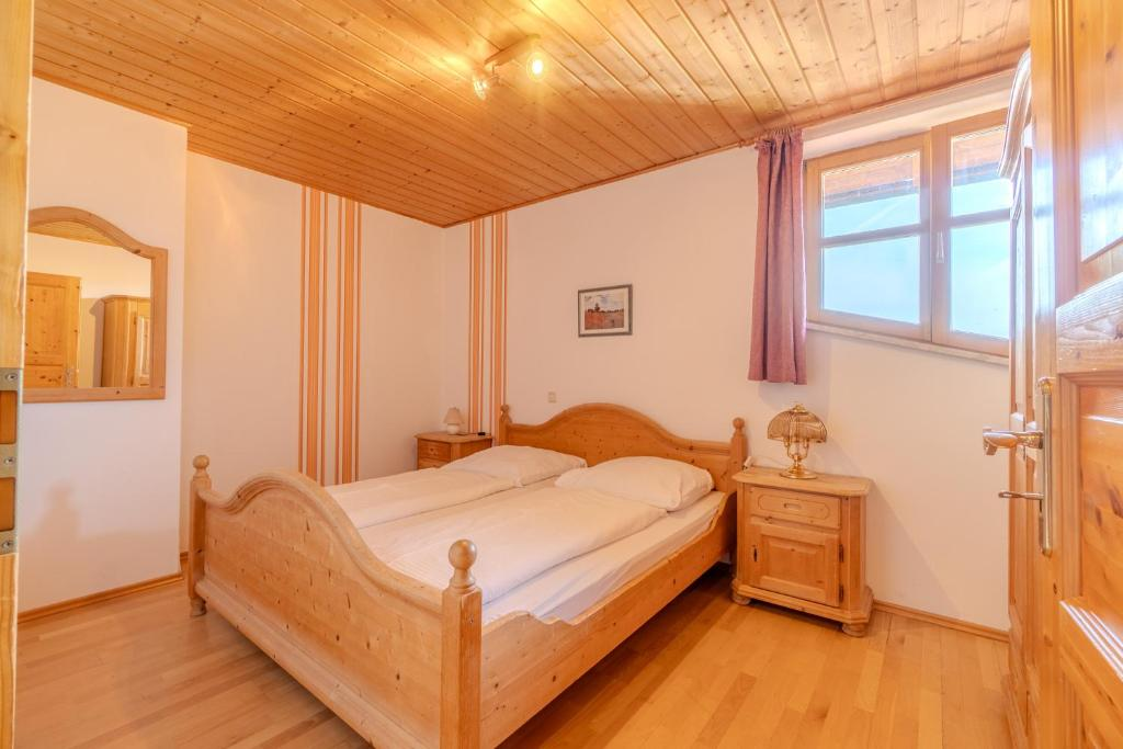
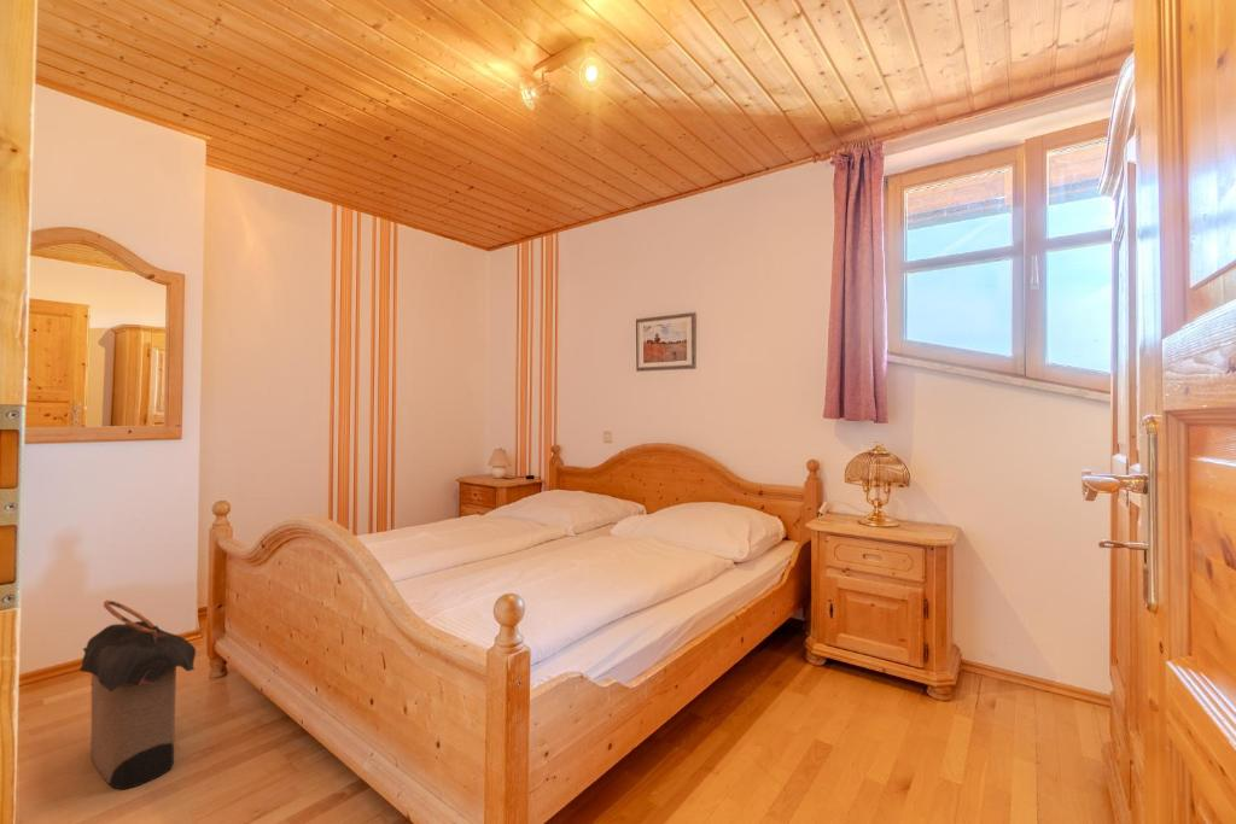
+ laundry hamper [78,600,197,790]
